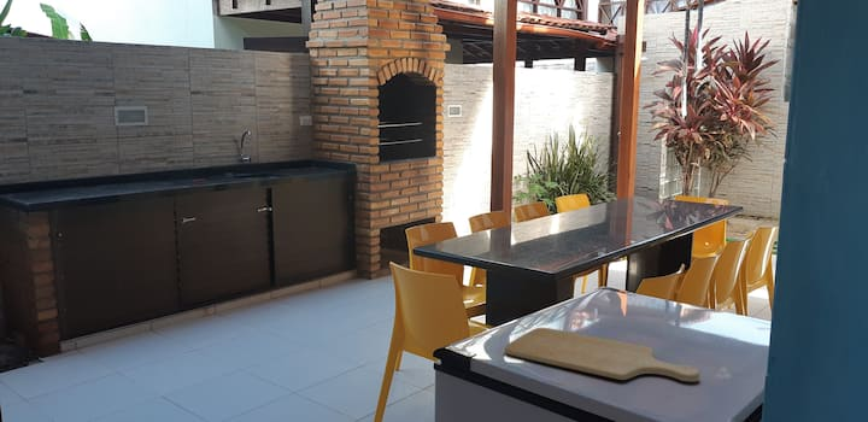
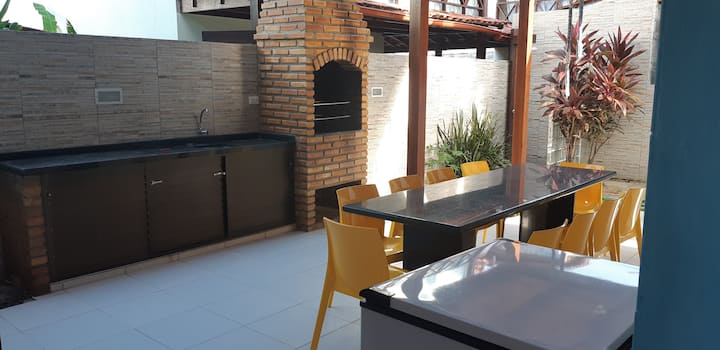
- chopping board [503,327,700,382]
